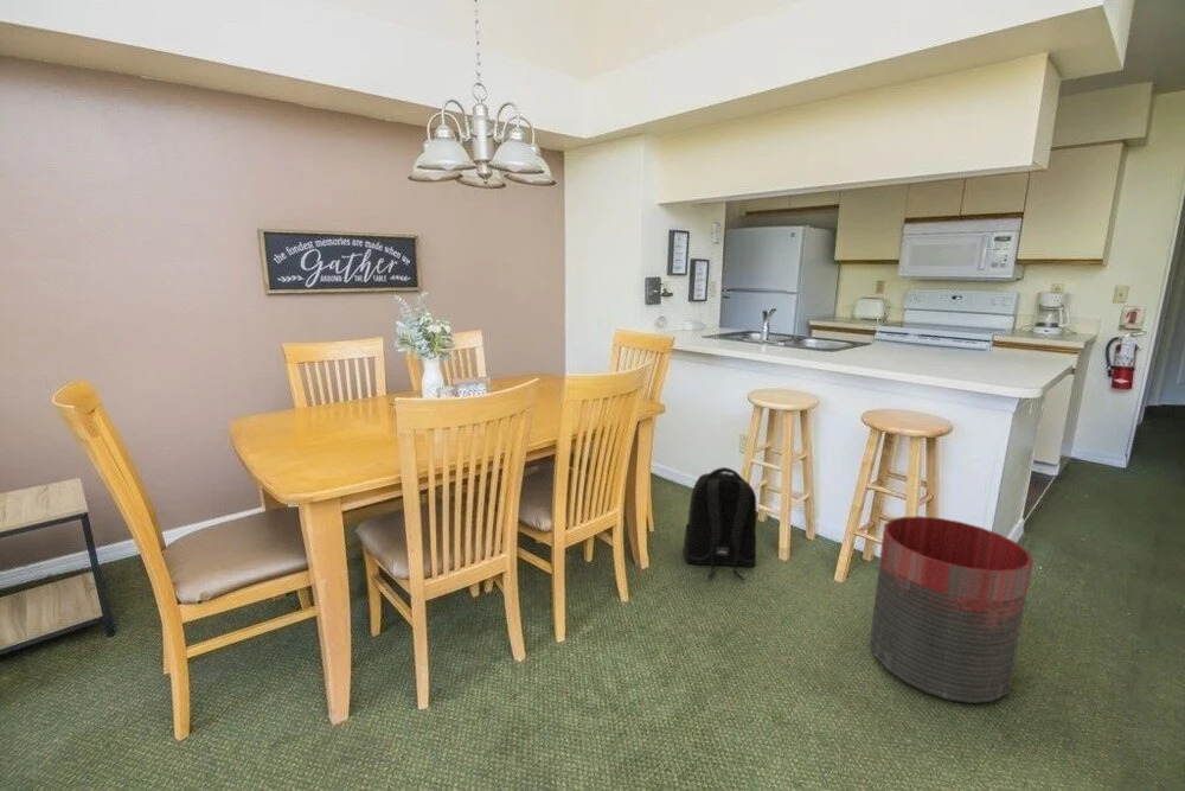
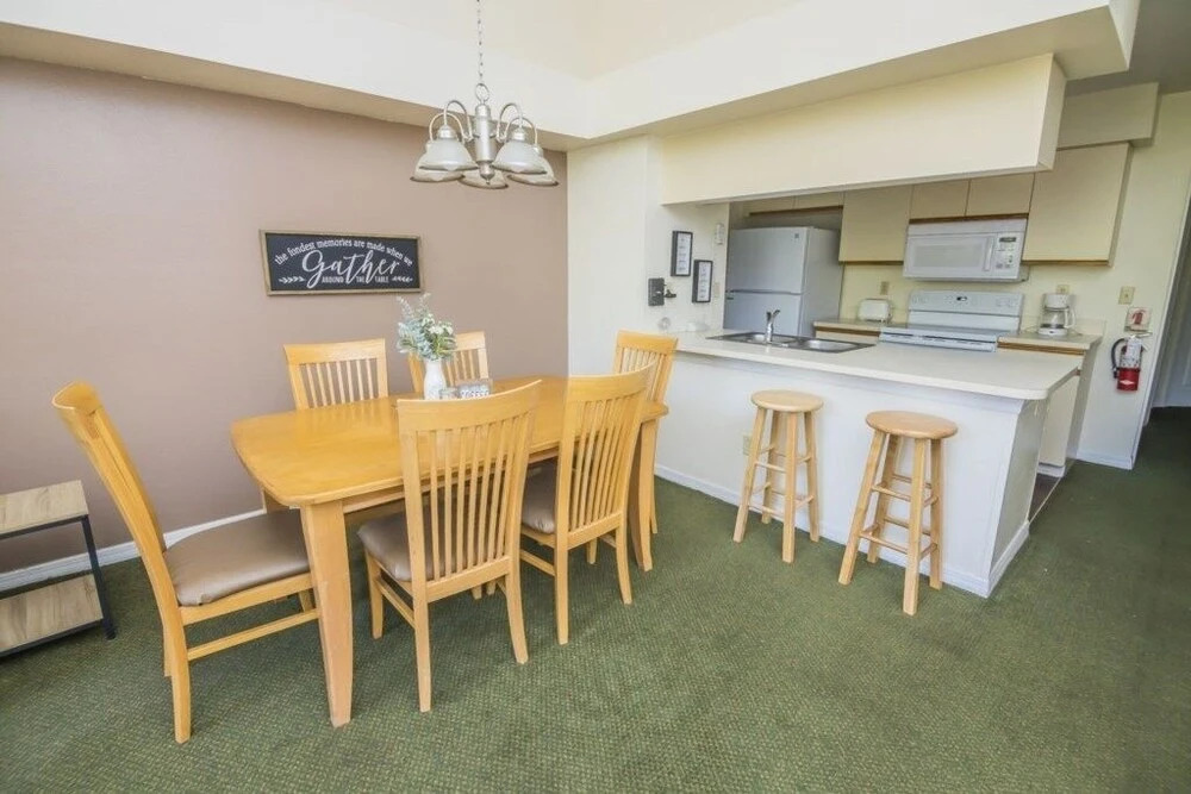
- trash can [869,515,1035,704]
- backpack [681,466,757,581]
